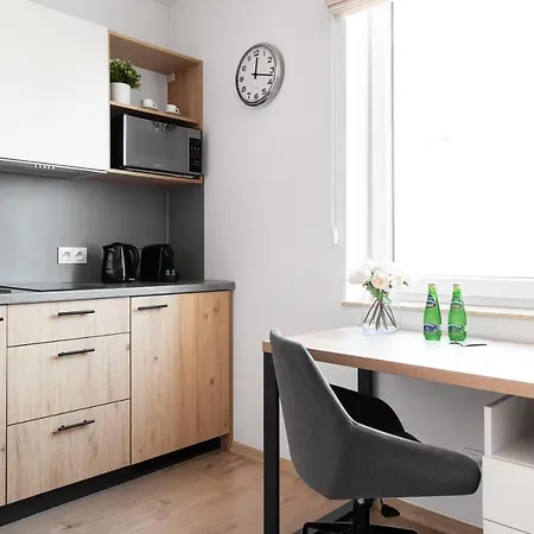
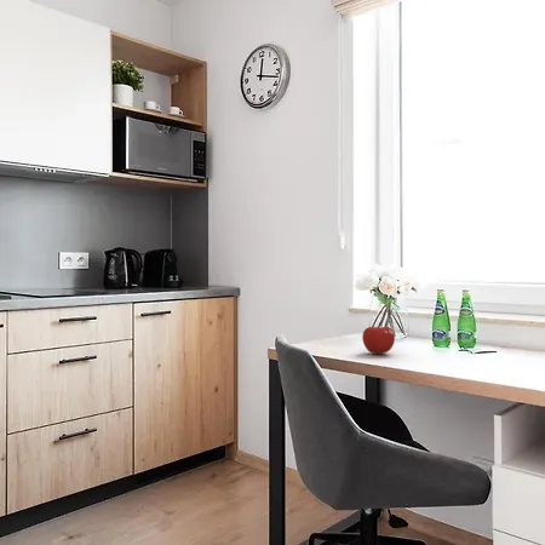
+ fruit [361,321,396,355]
